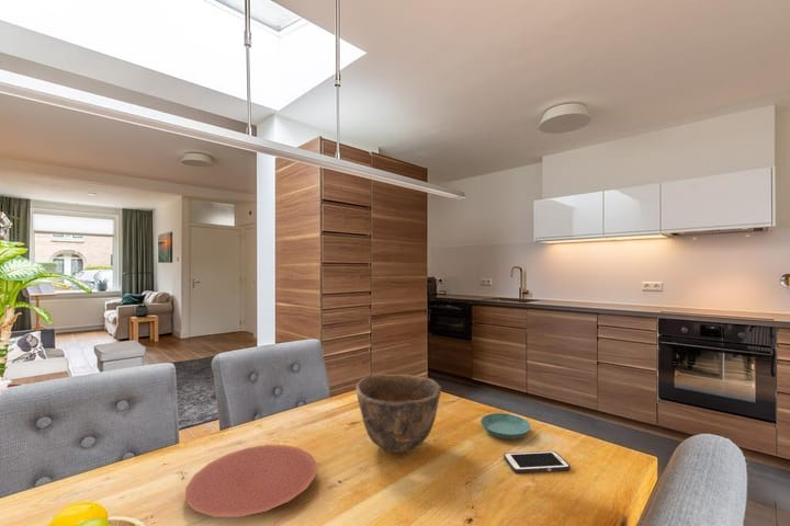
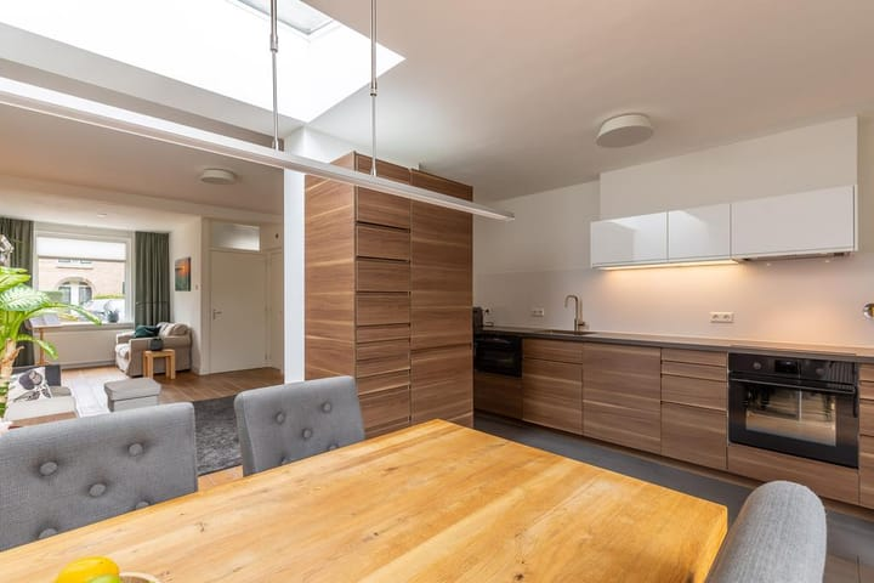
- plate [184,444,318,518]
- bowl [354,374,442,455]
- saucer [479,412,532,441]
- cell phone [503,450,572,473]
